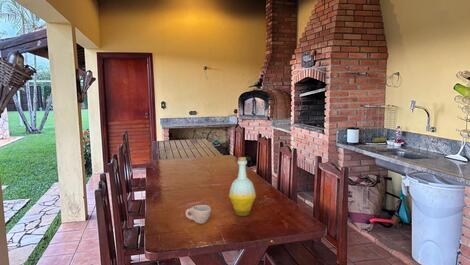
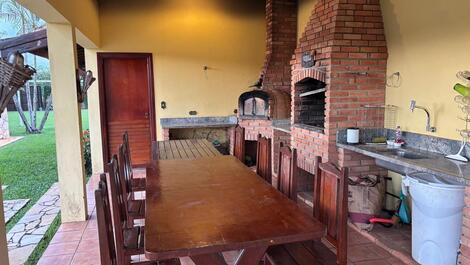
- cup [185,204,212,225]
- bottle [228,156,257,217]
